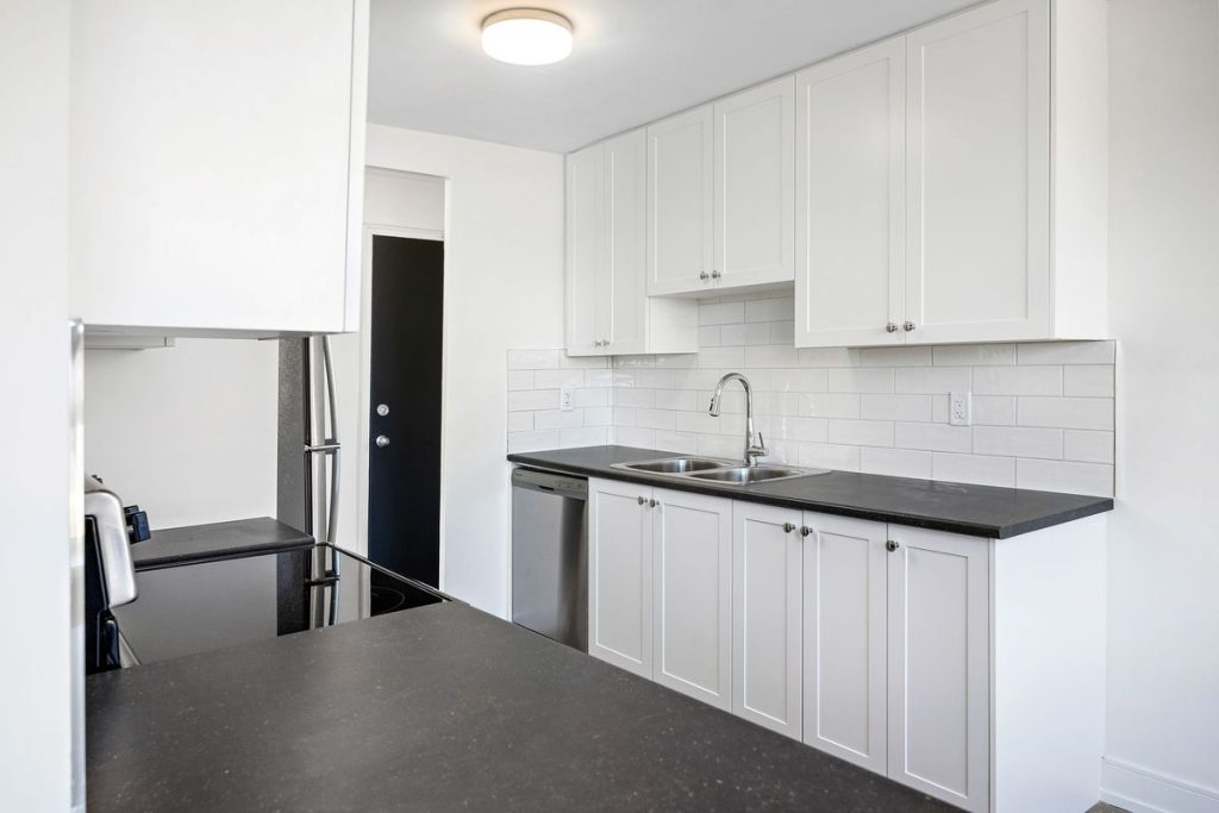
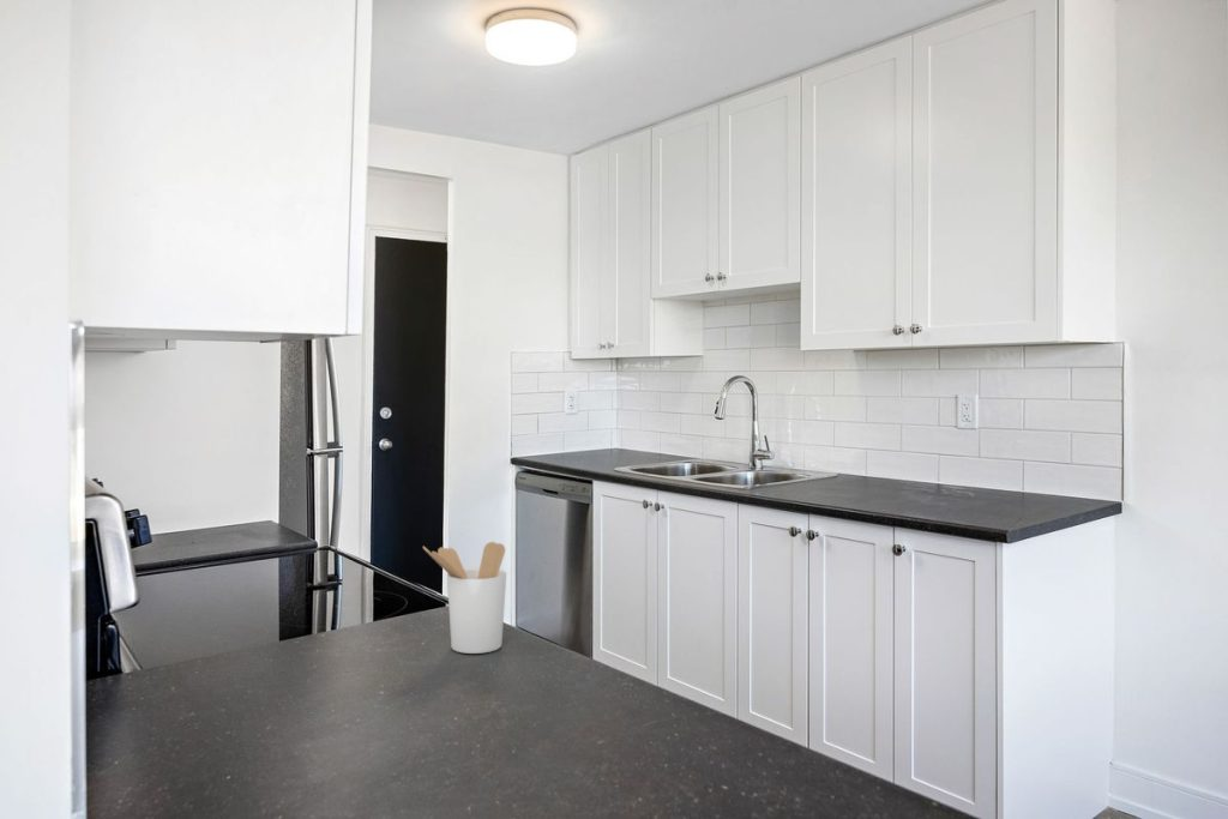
+ utensil holder [422,541,507,655]
